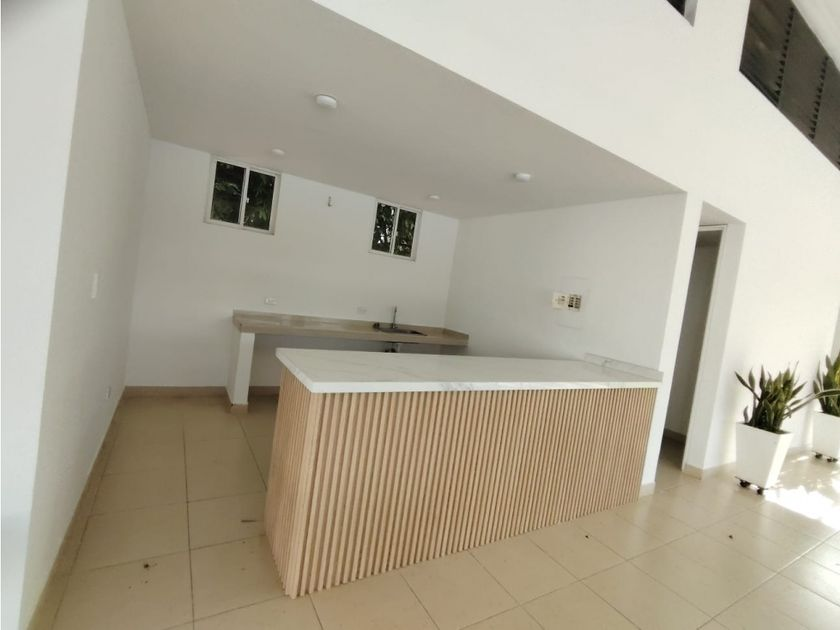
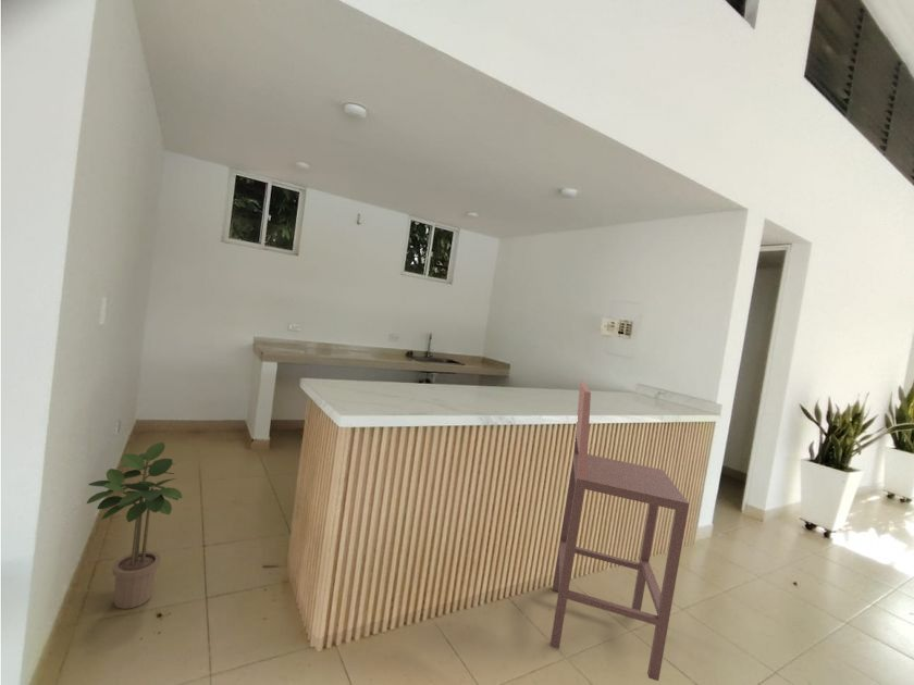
+ bar stool [549,381,690,682]
+ potted plant [86,441,183,610]
